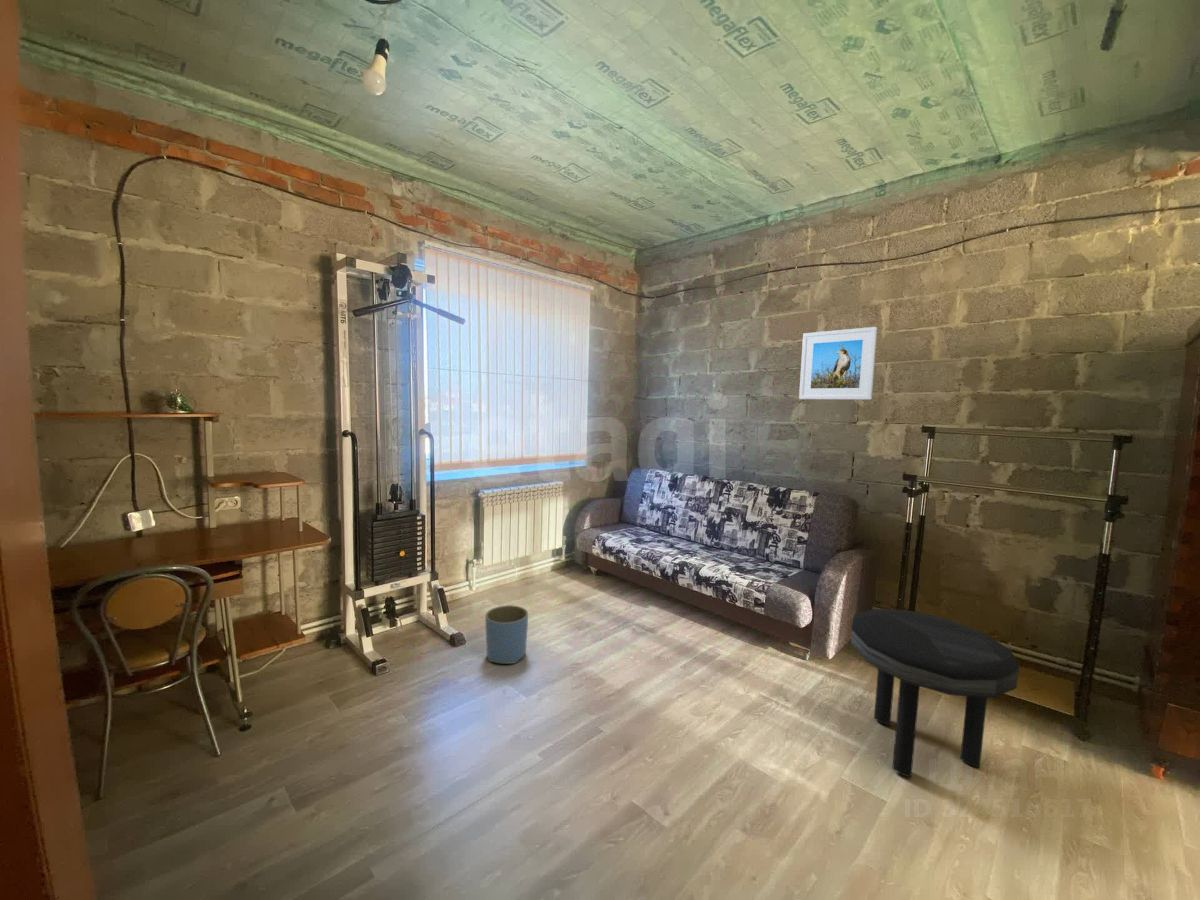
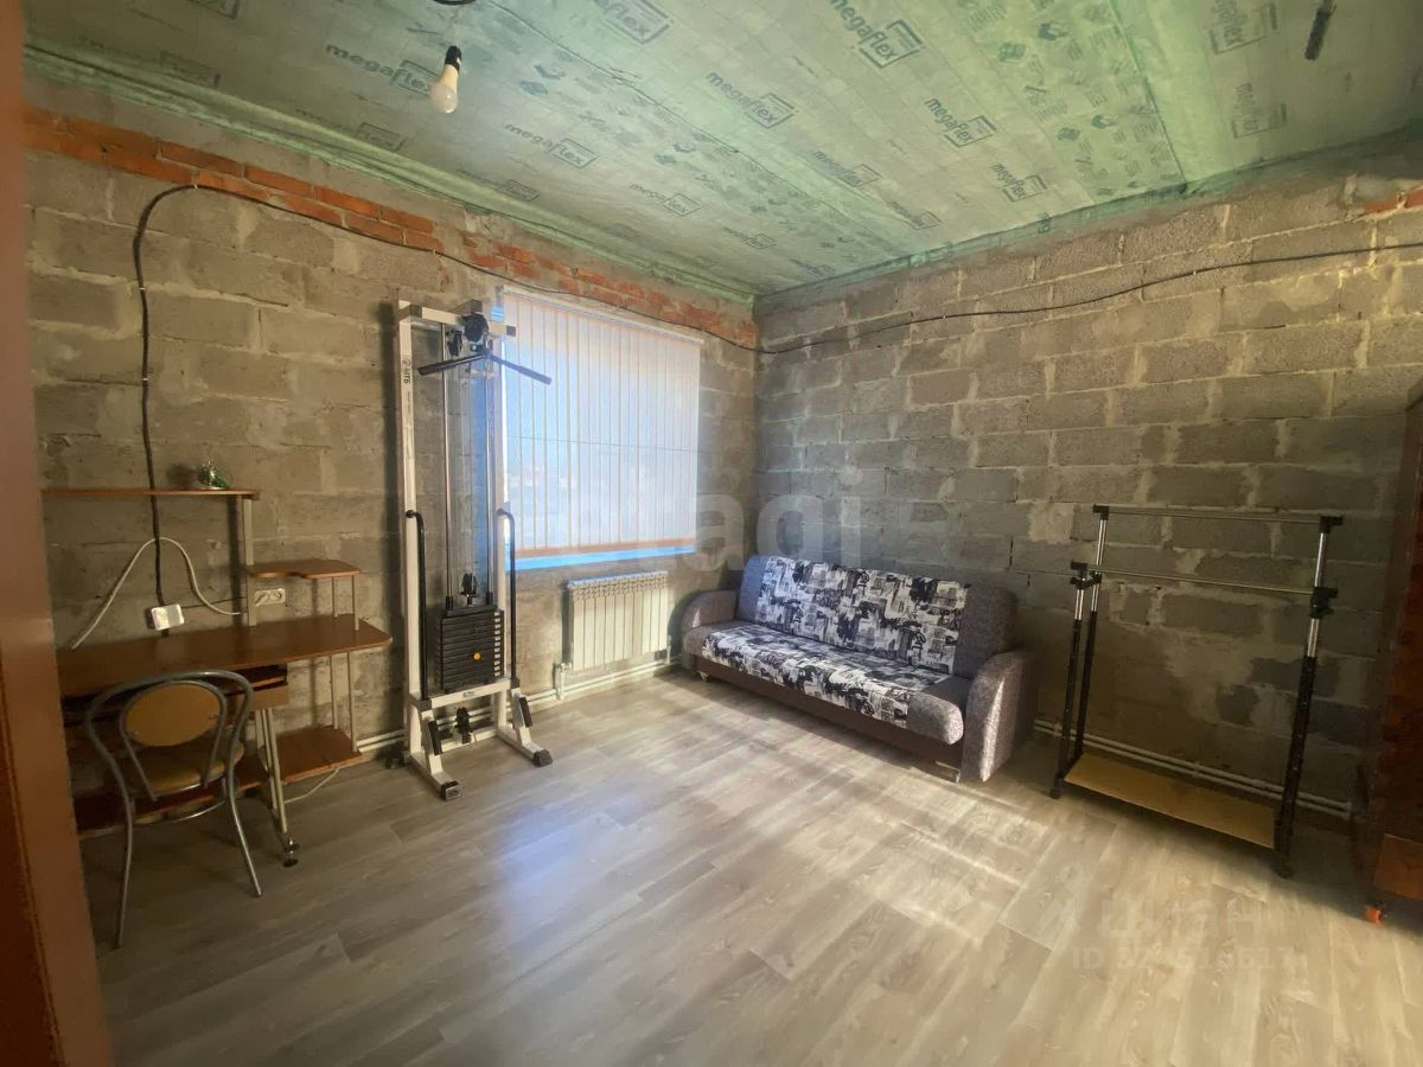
- planter [484,604,529,665]
- side table [850,608,1020,779]
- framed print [798,326,878,401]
